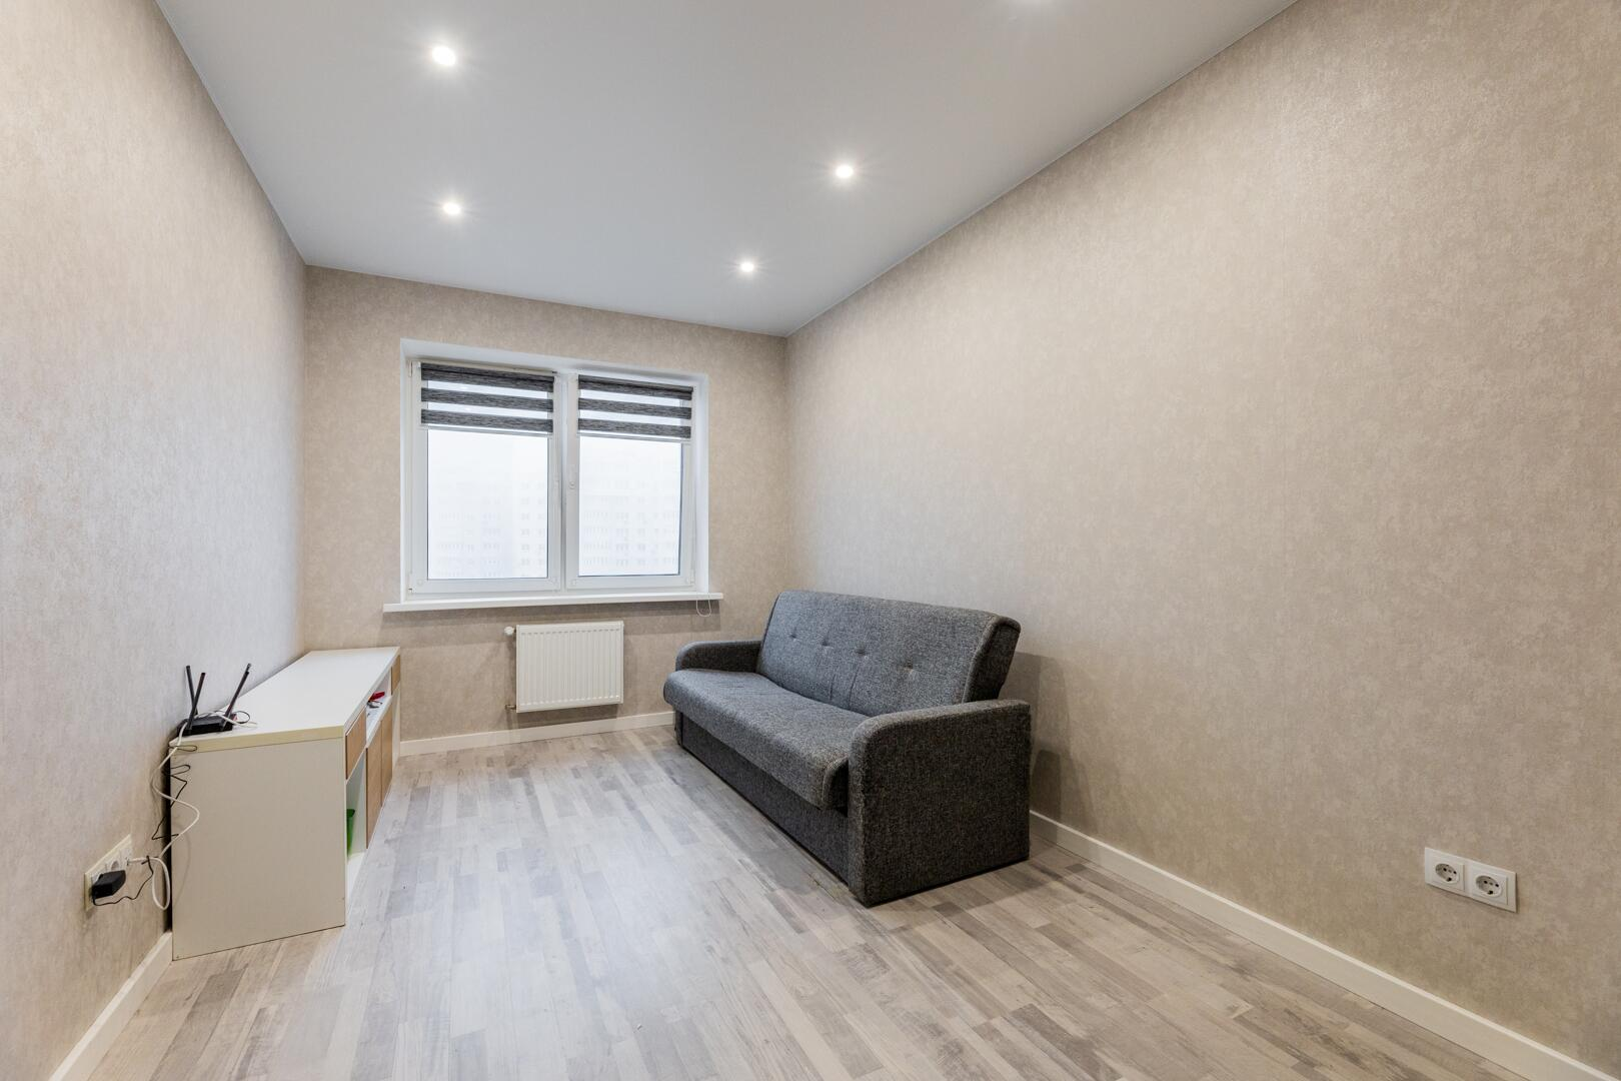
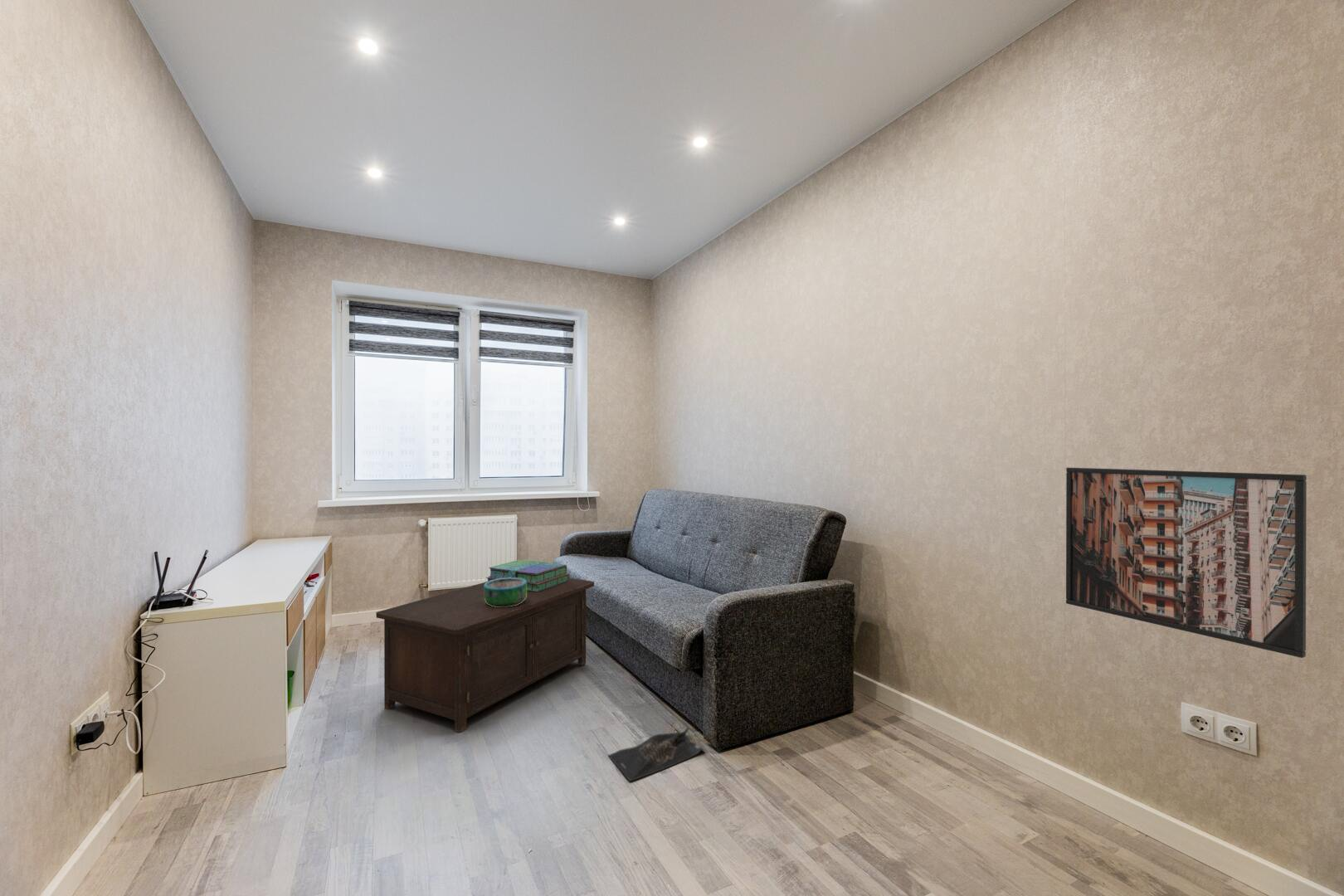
+ decorative bowl [485,577,527,607]
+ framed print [1065,467,1307,659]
+ cabinet [375,577,595,734]
+ bag [607,727,705,782]
+ stack of books [485,559,570,592]
